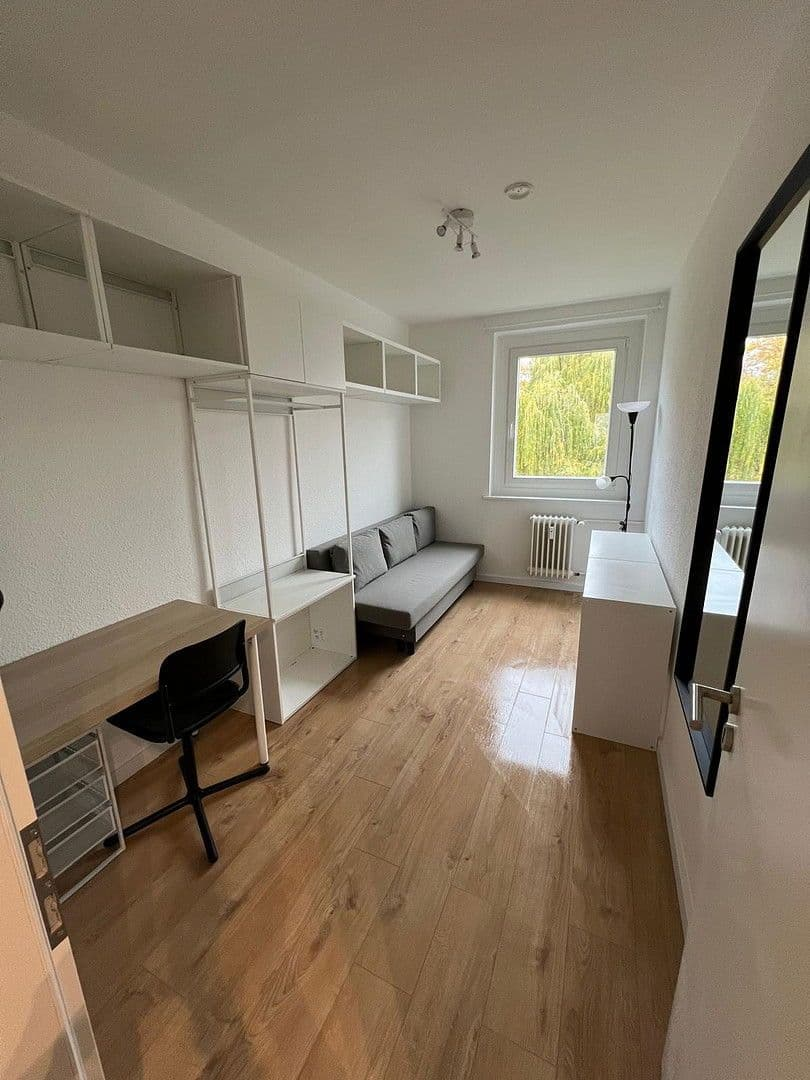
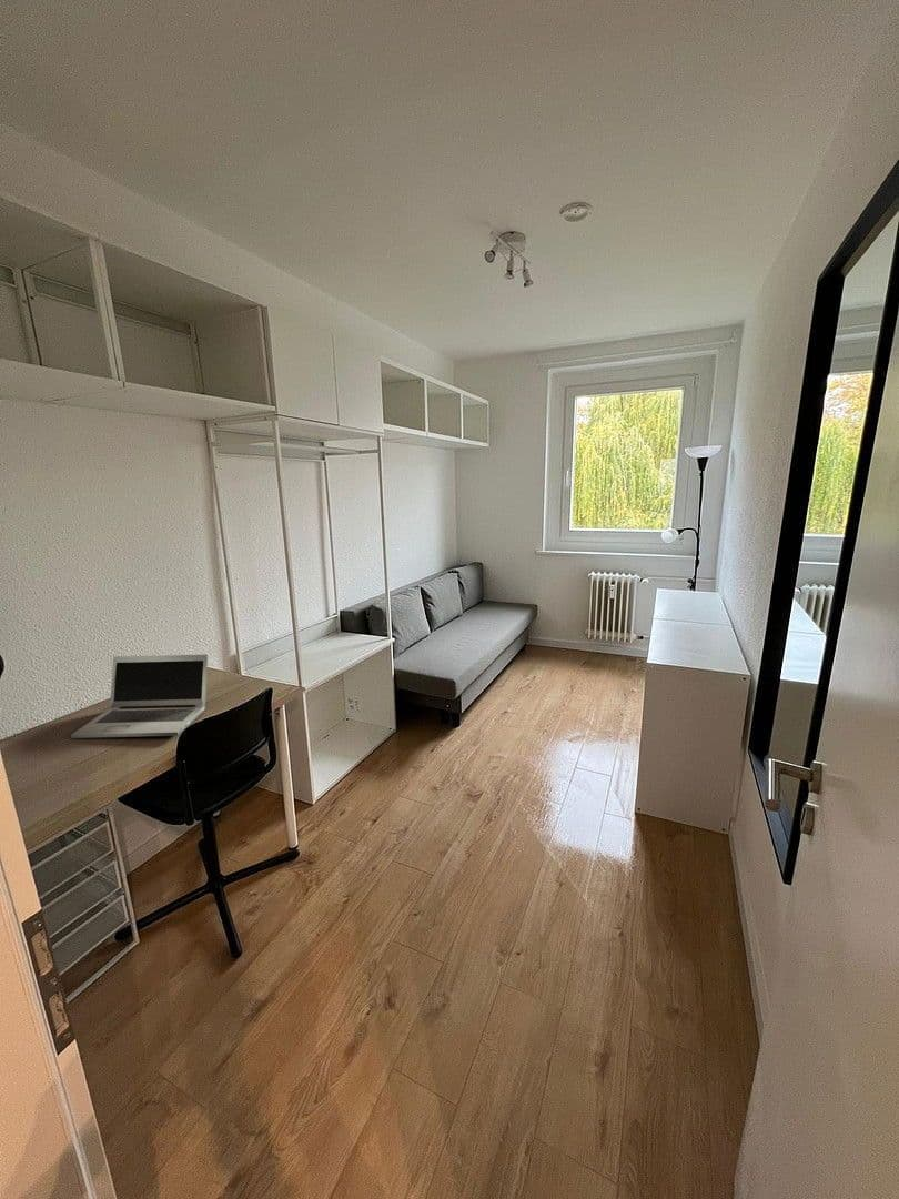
+ laptop [70,654,209,739]
